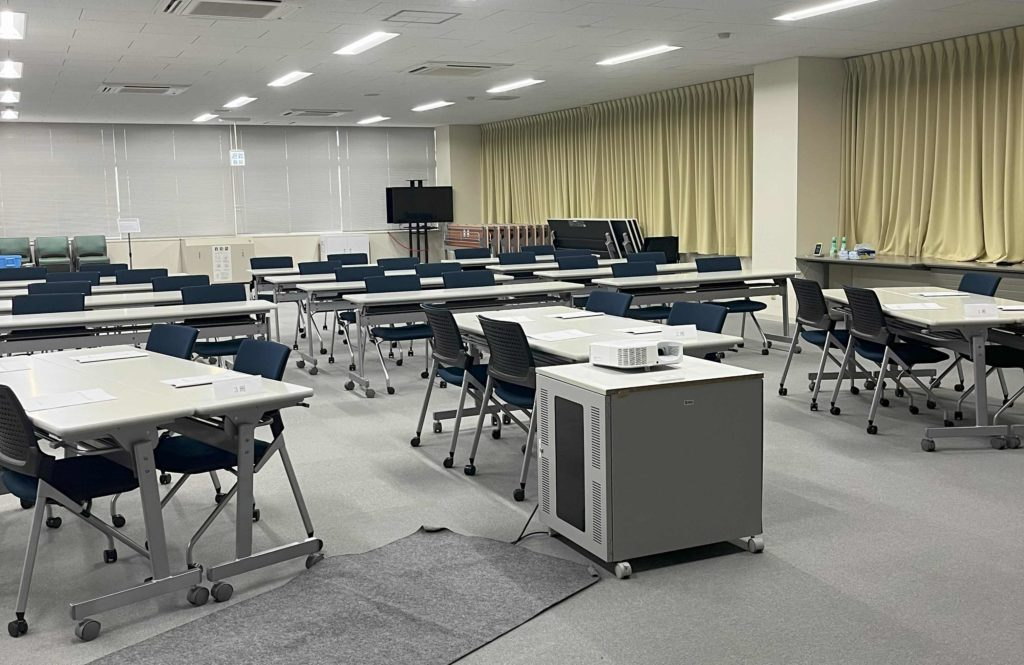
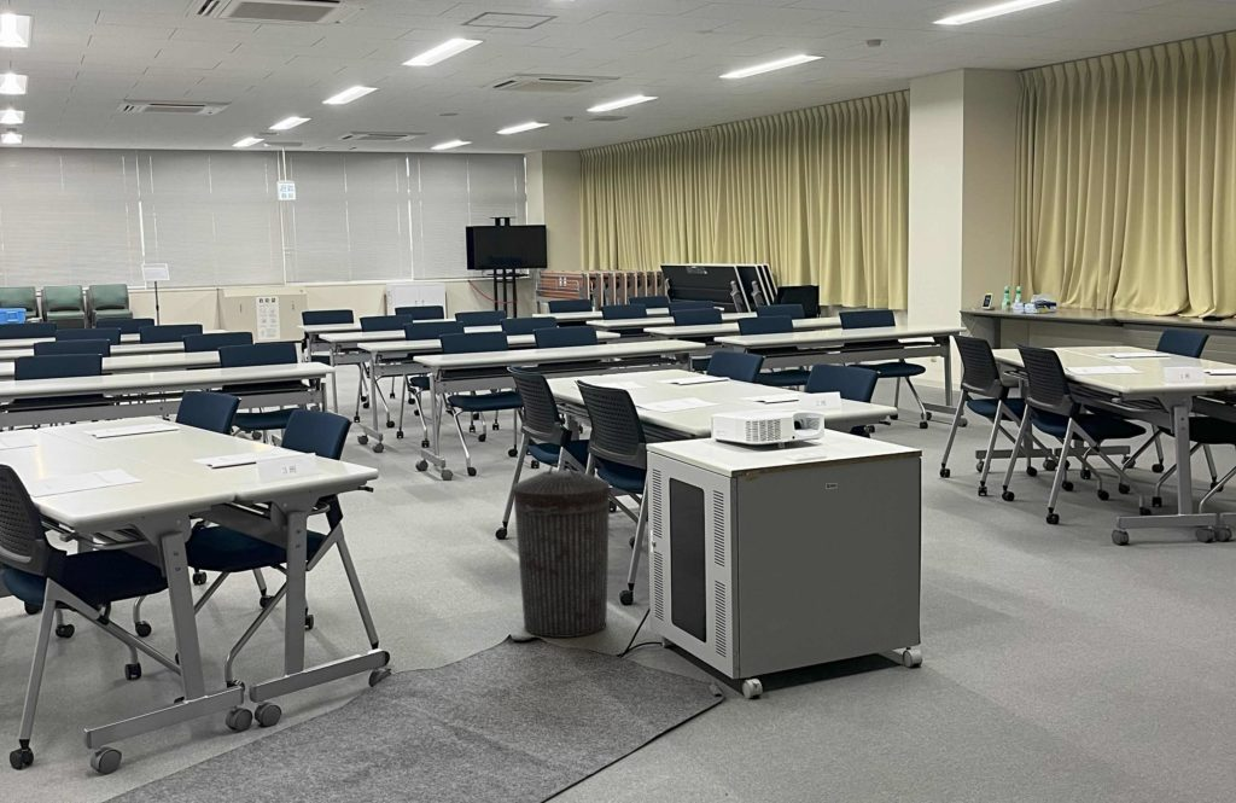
+ trash can [512,462,611,639]
